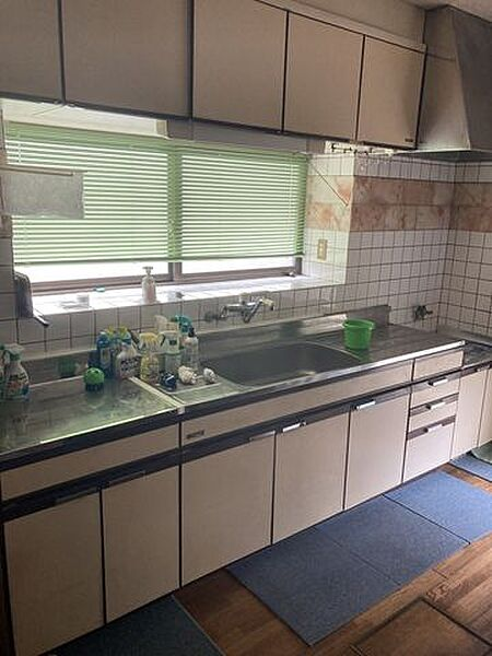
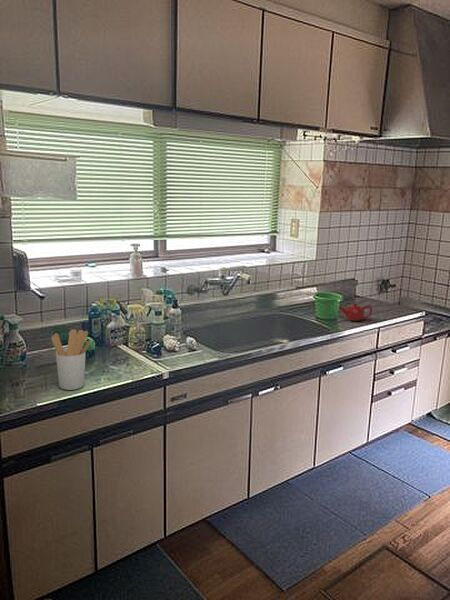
+ utensil holder [51,328,92,391]
+ teapot [338,302,373,322]
